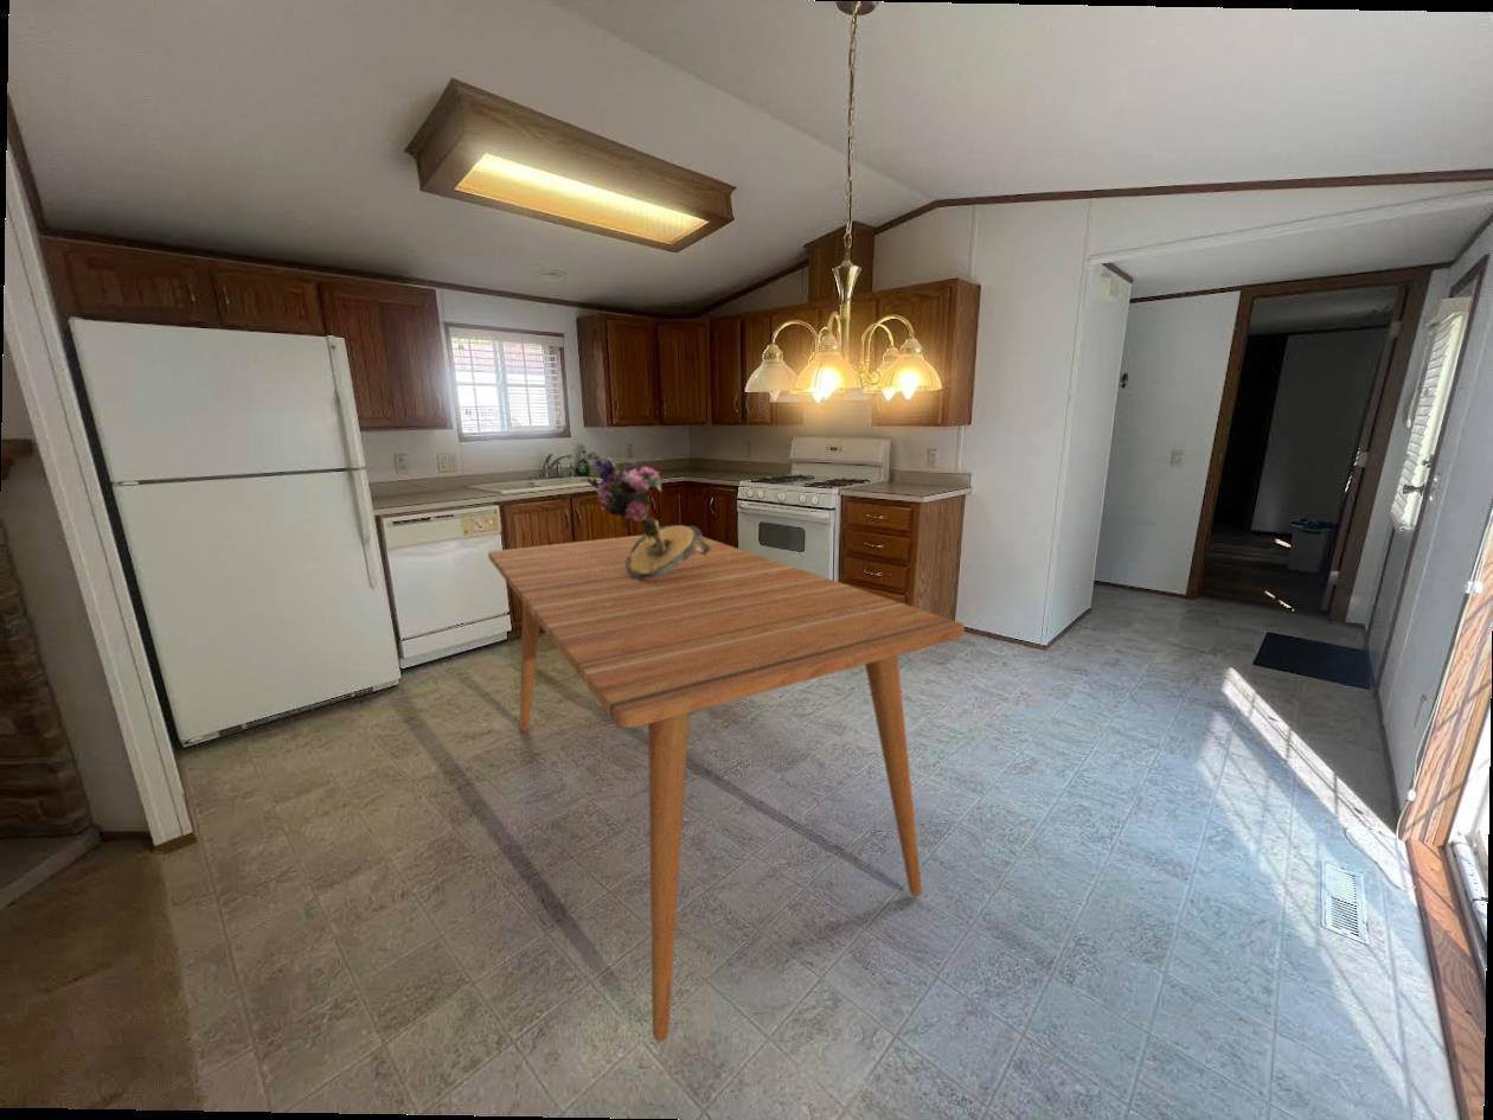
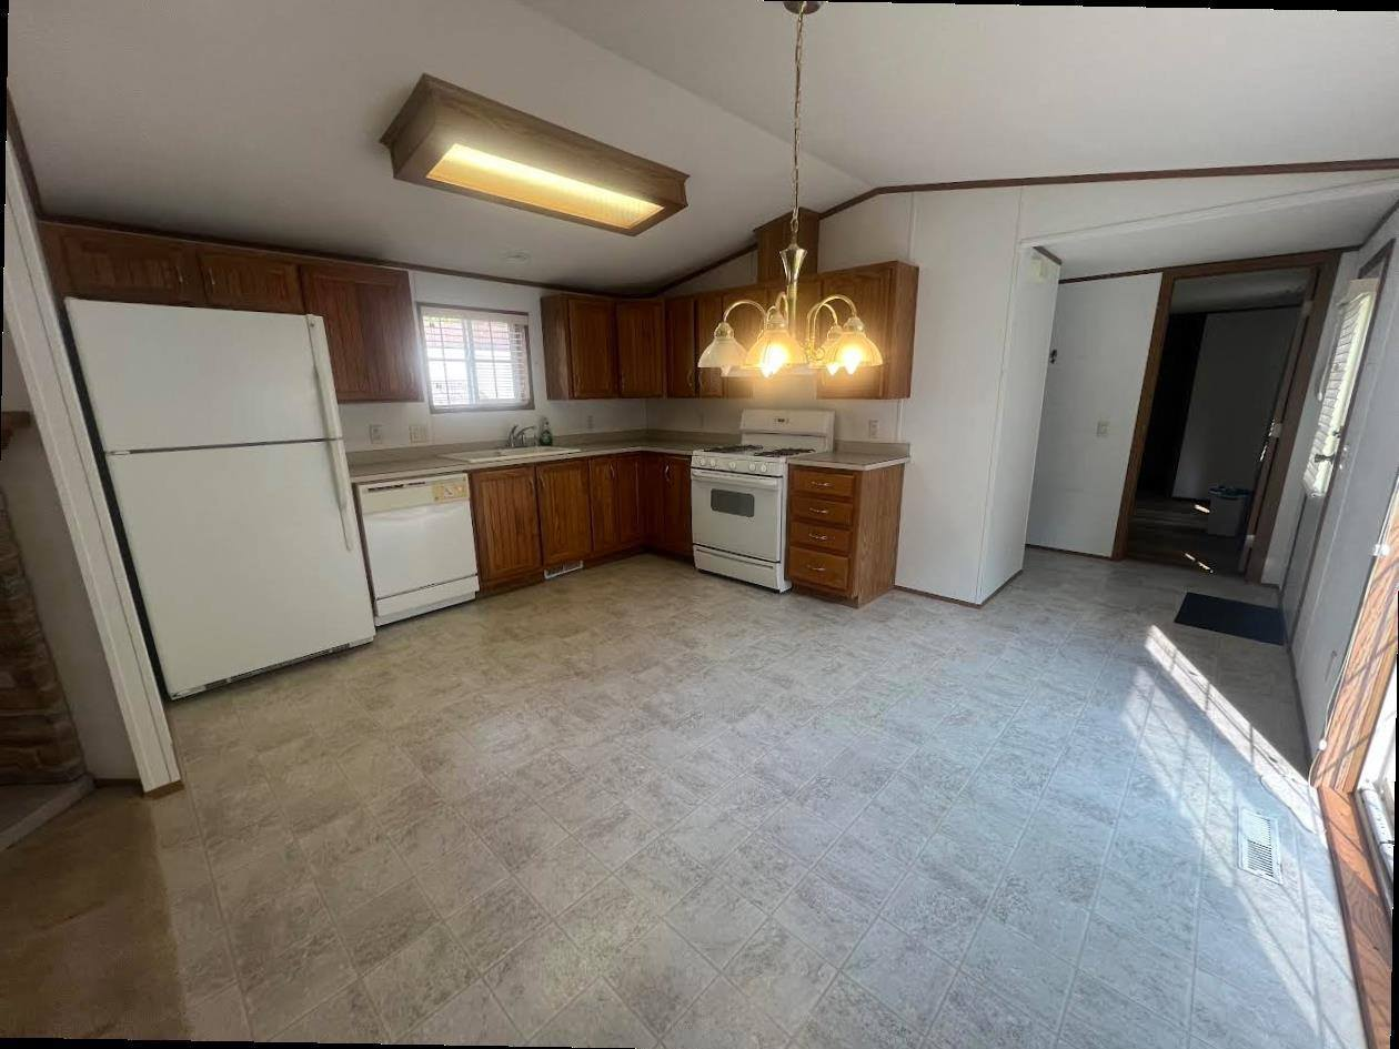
- bouquet [585,450,711,582]
- dining table [487,533,966,1043]
